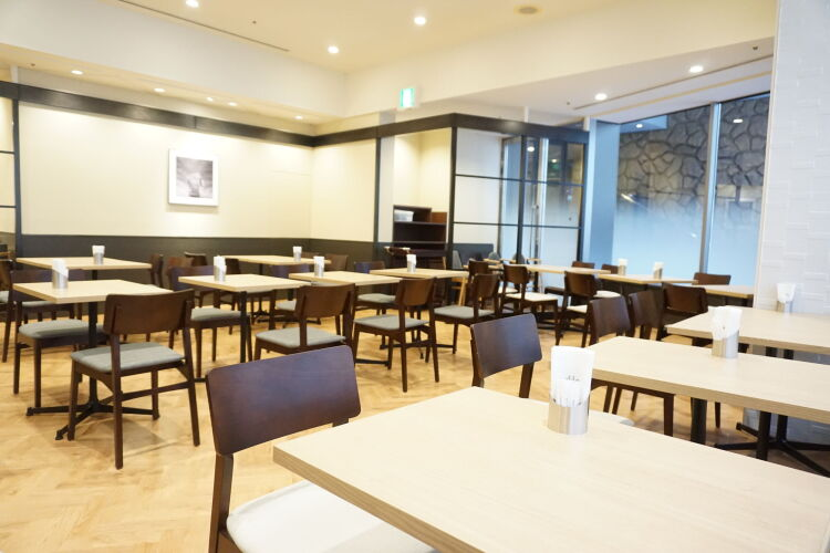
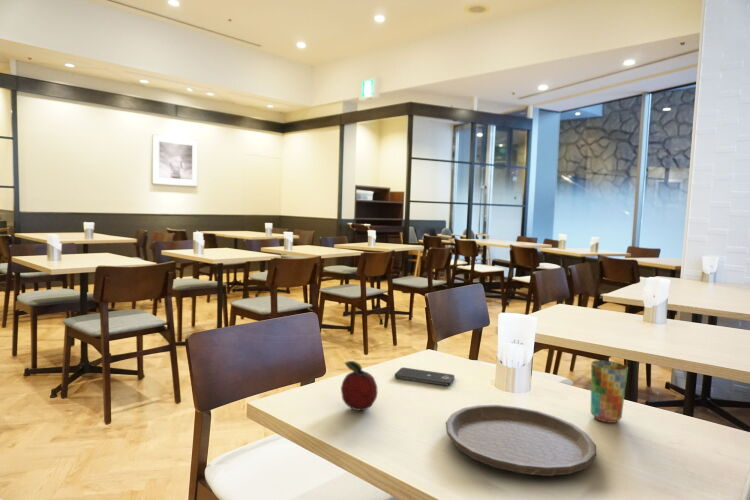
+ smartphone [394,367,455,386]
+ plate [445,404,597,477]
+ fruit [340,360,379,412]
+ cup [590,359,629,424]
